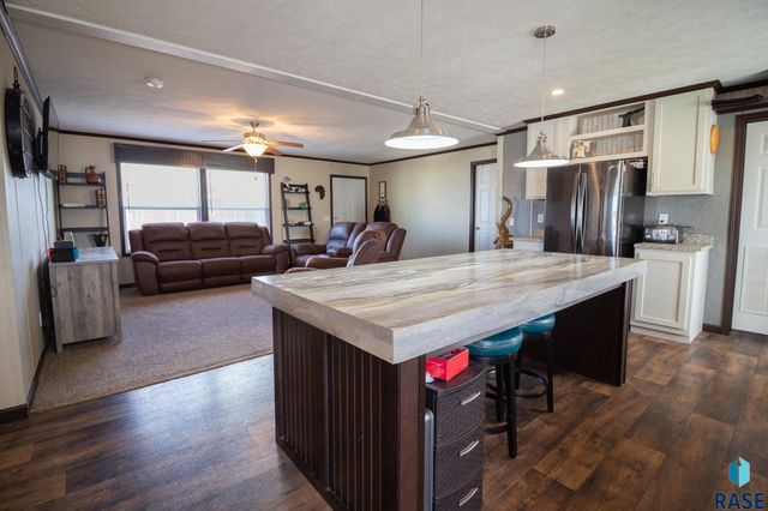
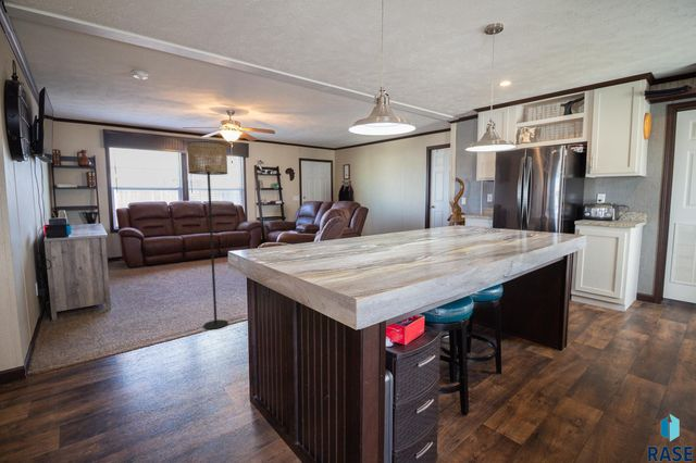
+ floor lamp [186,140,229,330]
